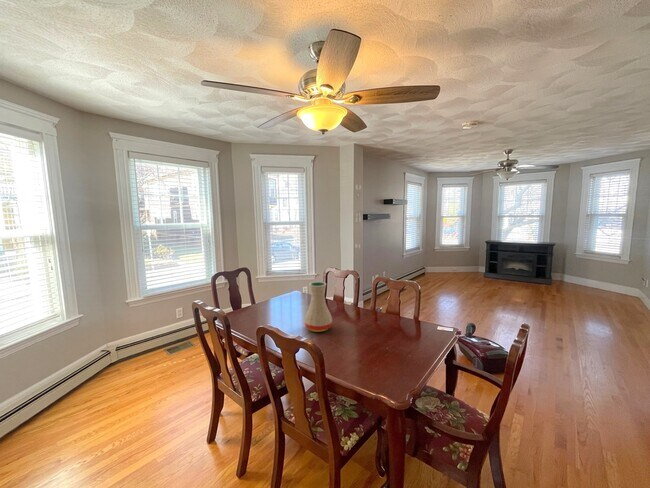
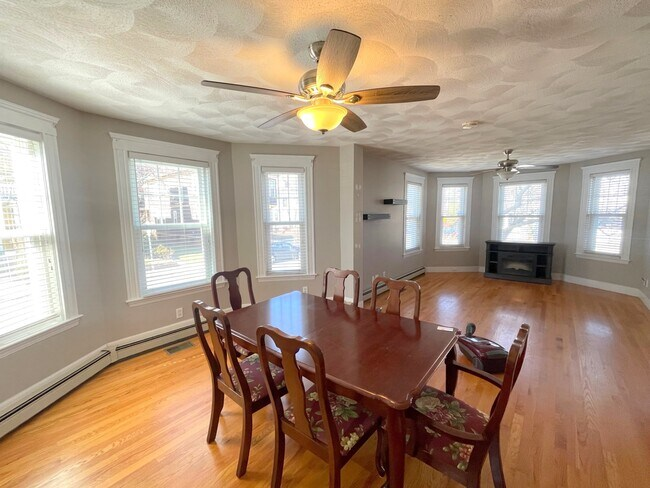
- vase [303,281,333,333]
